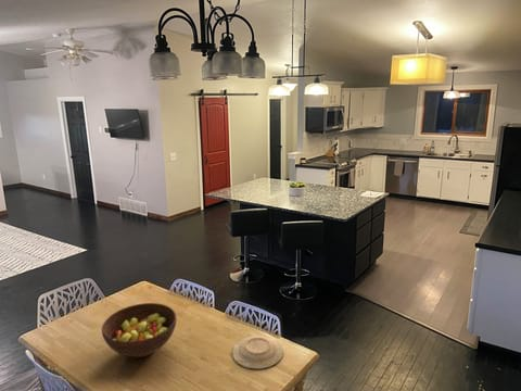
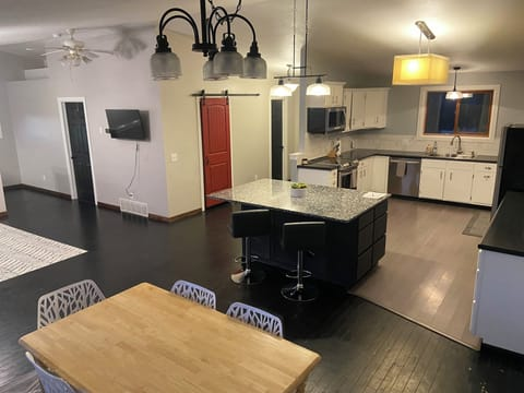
- fruit bowl [101,302,178,358]
- plate [231,335,284,370]
